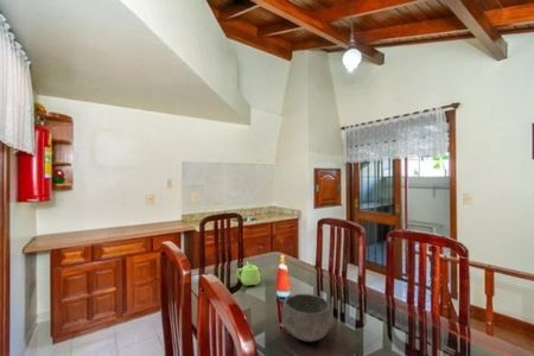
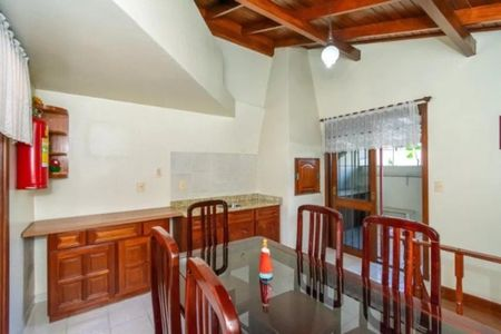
- teapot [235,260,261,287]
- bowl [280,293,333,343]
